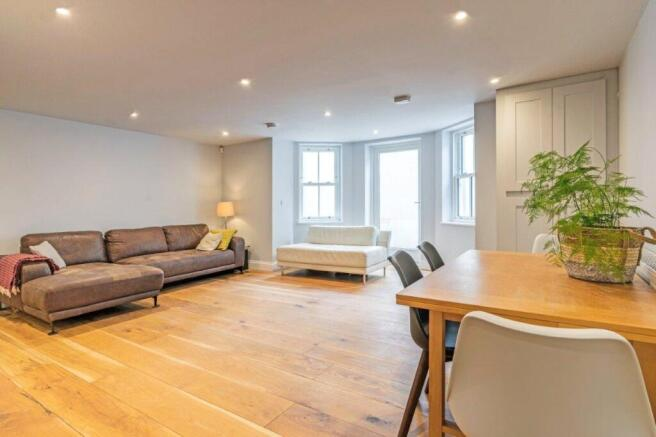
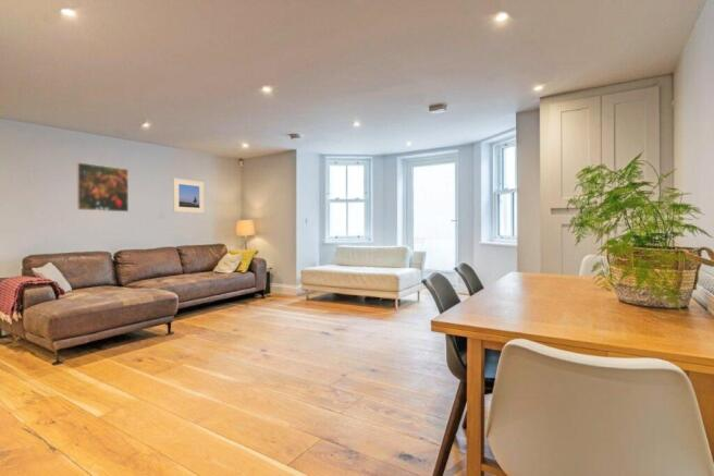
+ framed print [76,161,130,213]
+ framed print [172,178,206,215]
